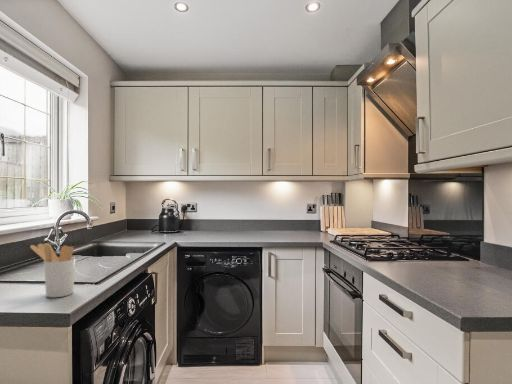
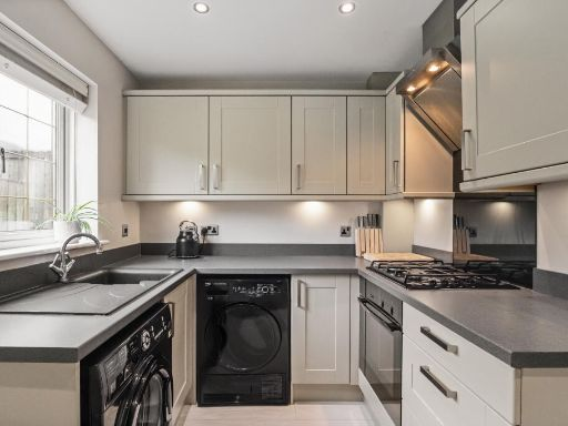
- utensil holder [29,242,77,298]
